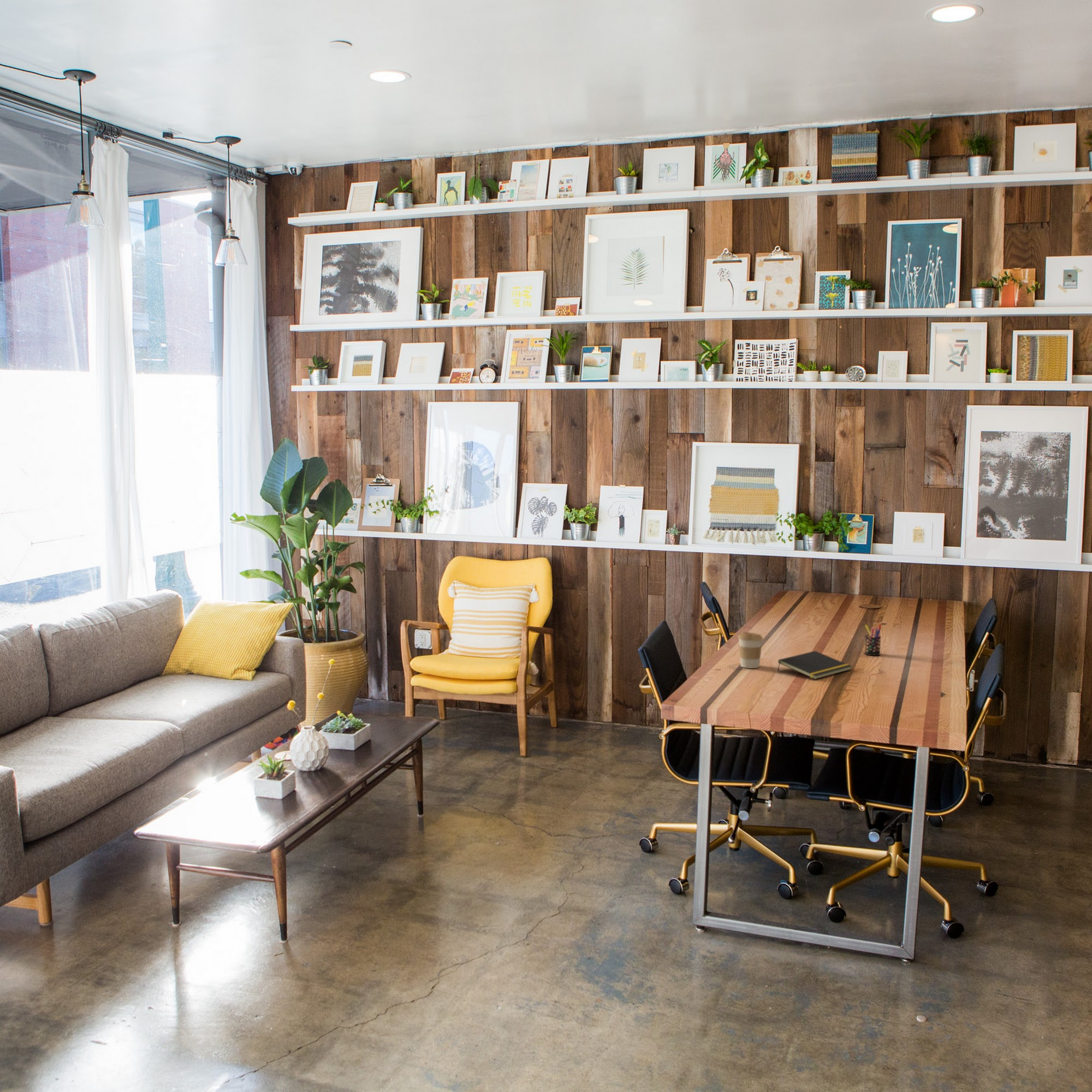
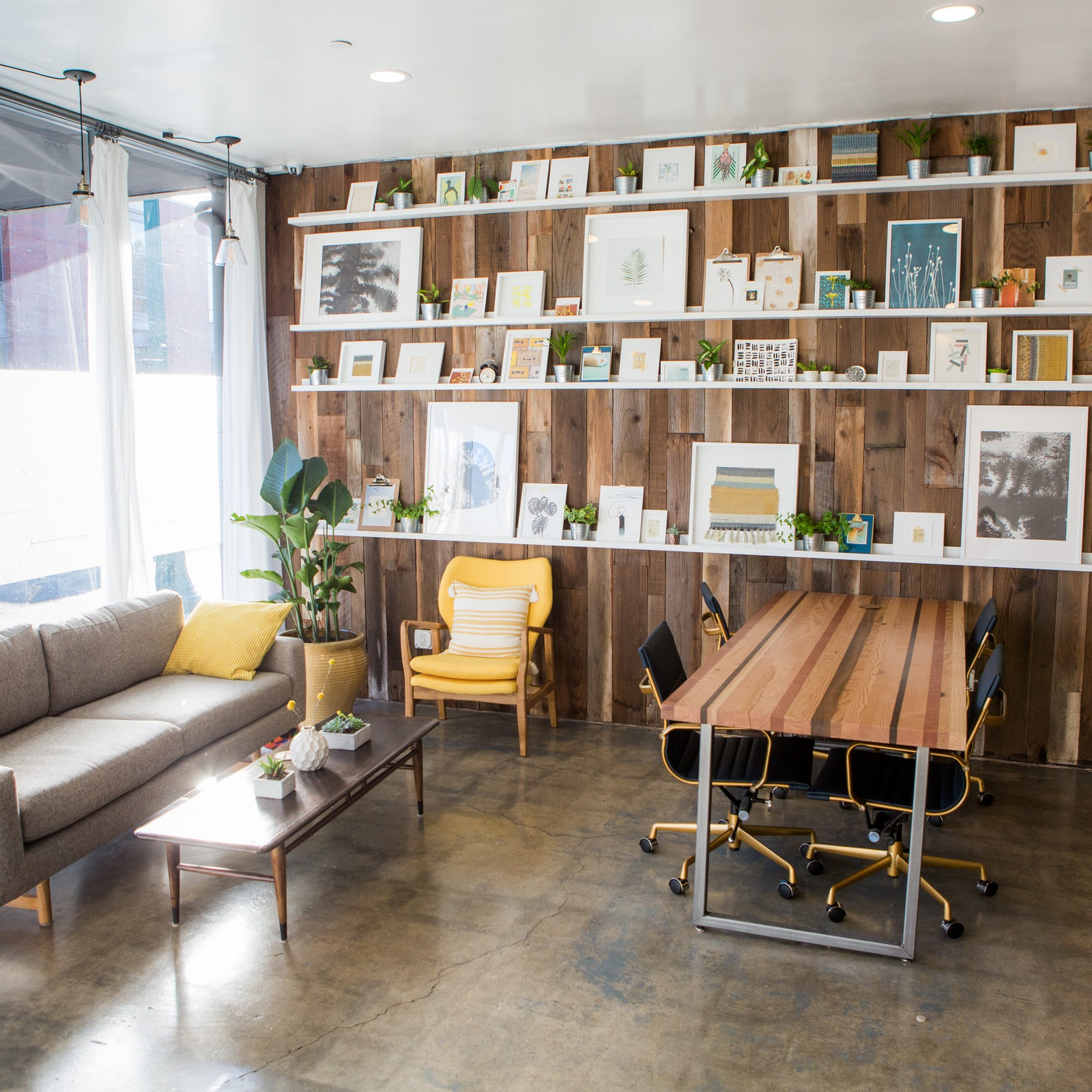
- coffee cup [737,632,764,669]
- notepad [777,650,852,680]
- pen holder [864,624,882,656]
